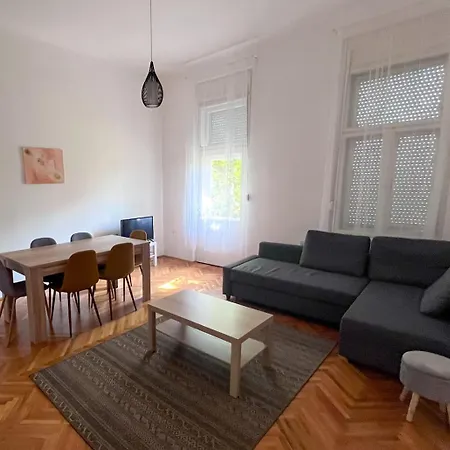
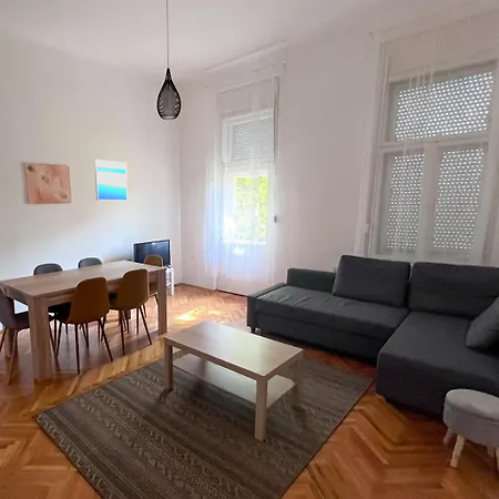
+ wall art [93,159,129,202]
